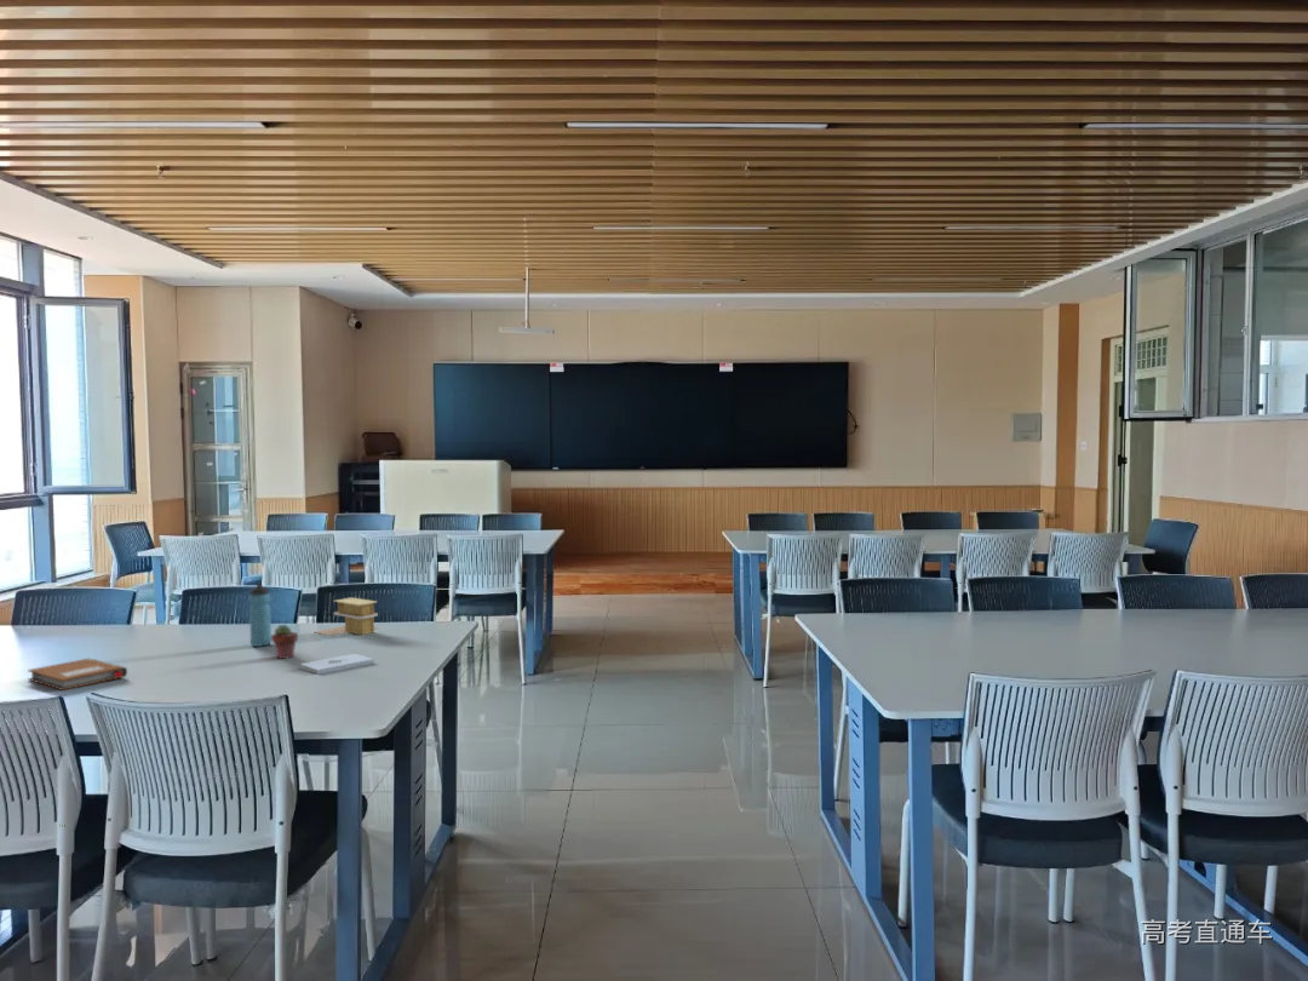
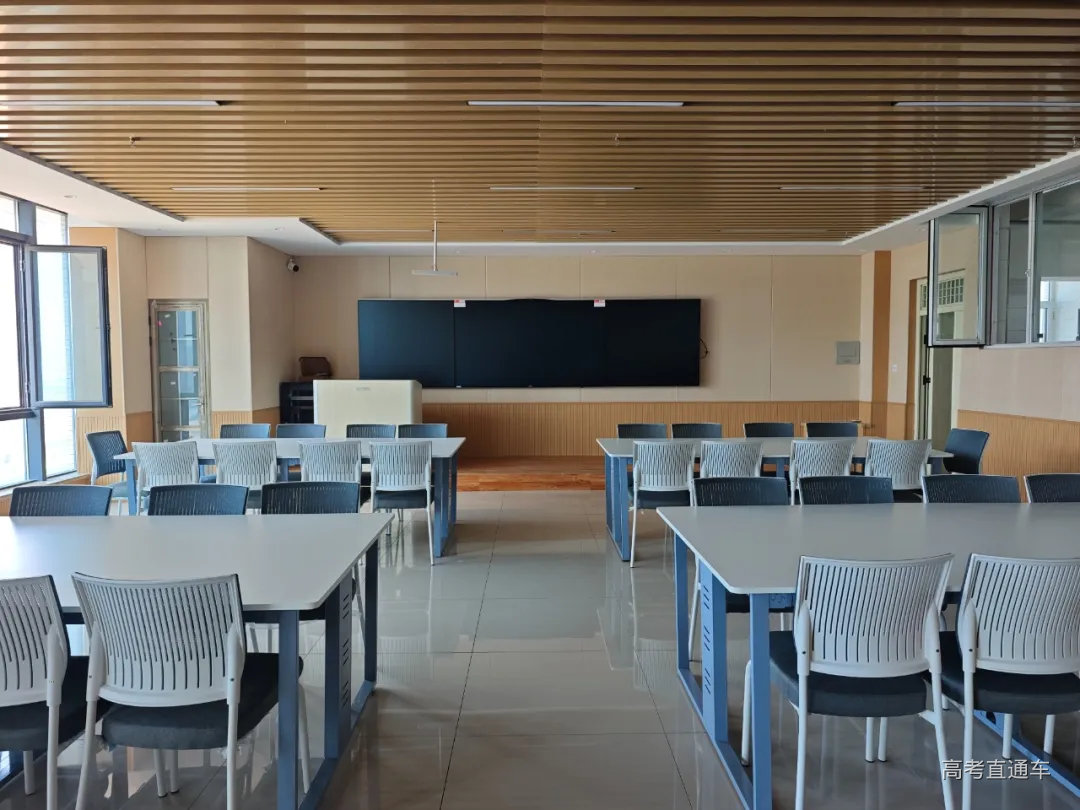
- notepad [300,653,375,676]
- water bottle [248,583,272,648]
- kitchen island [315,596,382,637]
- notebook [27,658,128,692]
- potted succulent [271,624,299,660]
